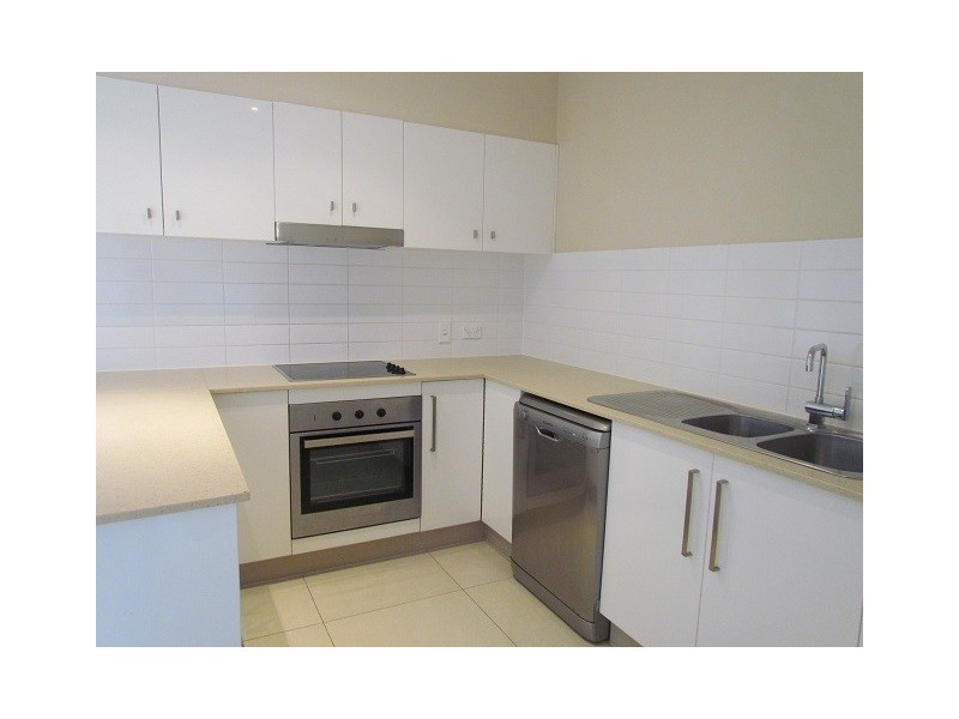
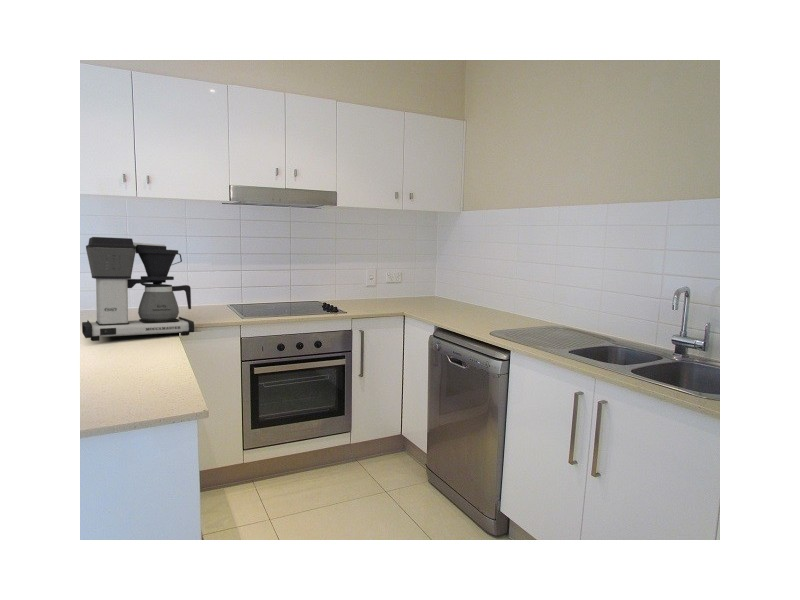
+ coffee maker [81,236,195,342]
